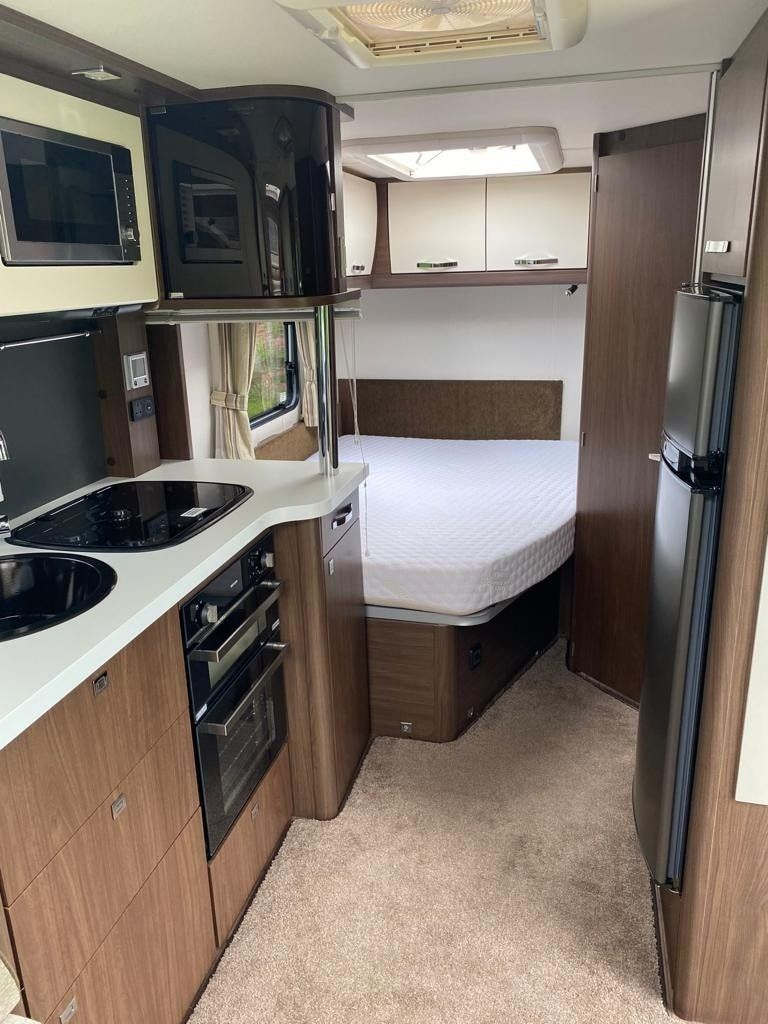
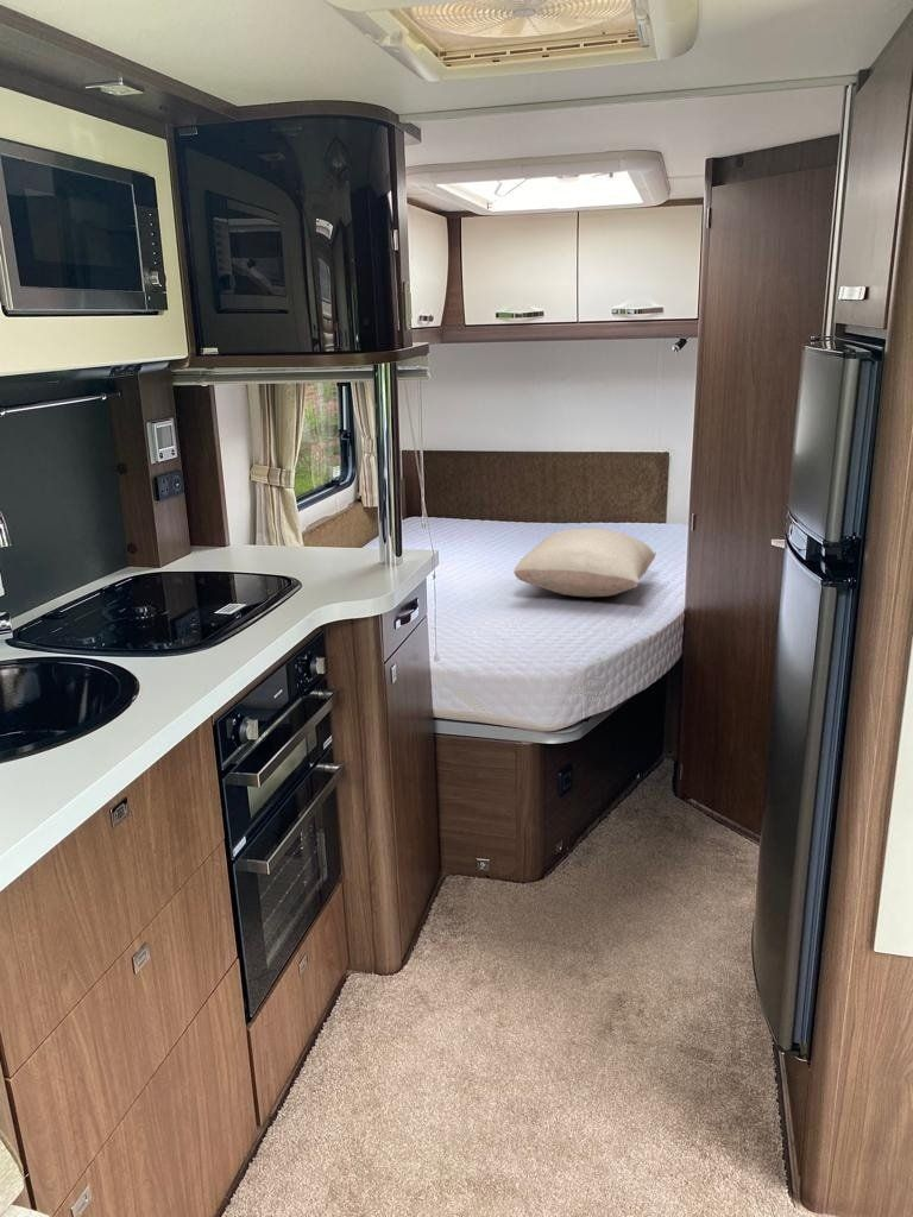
+ pillow [512,526,657,598]
